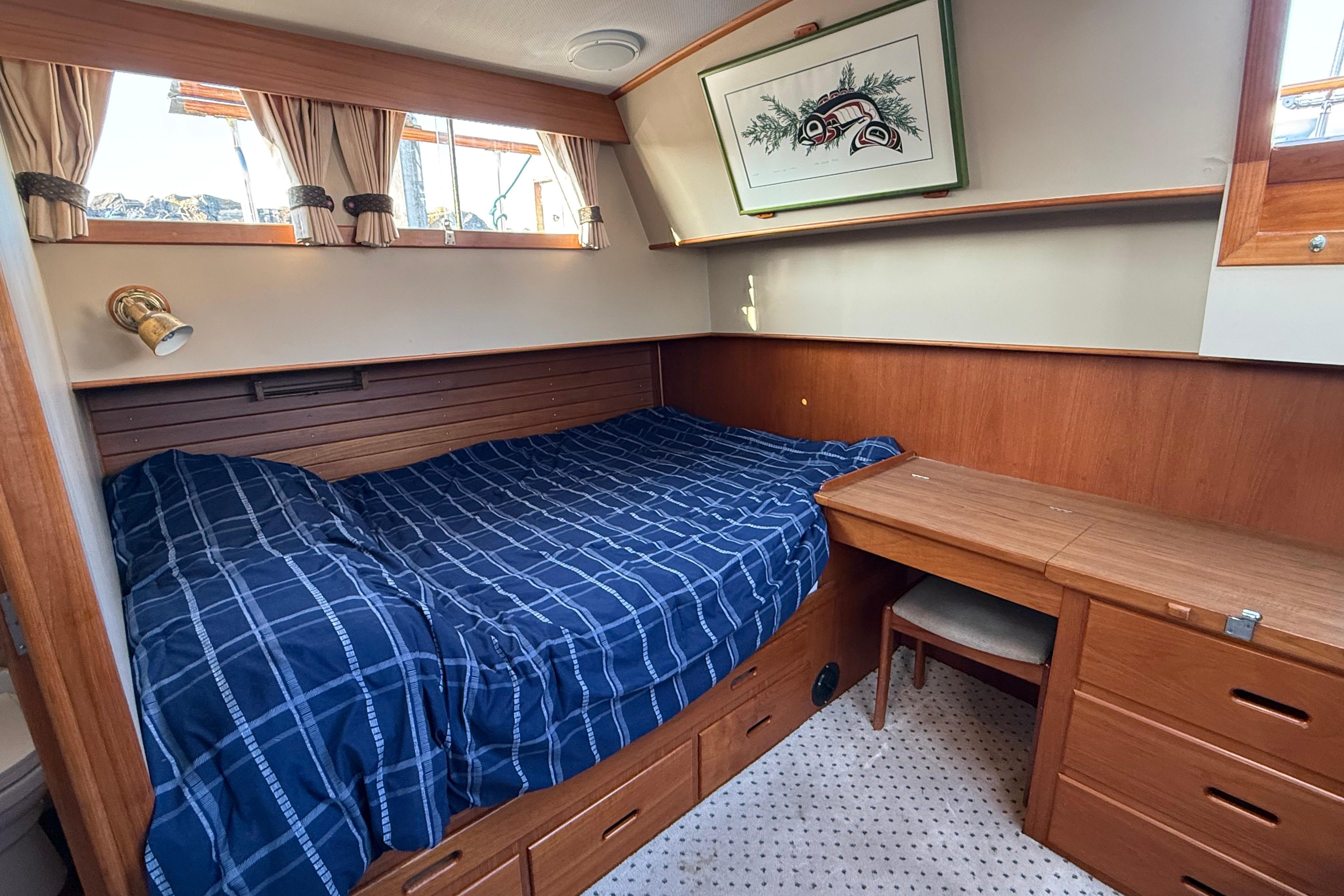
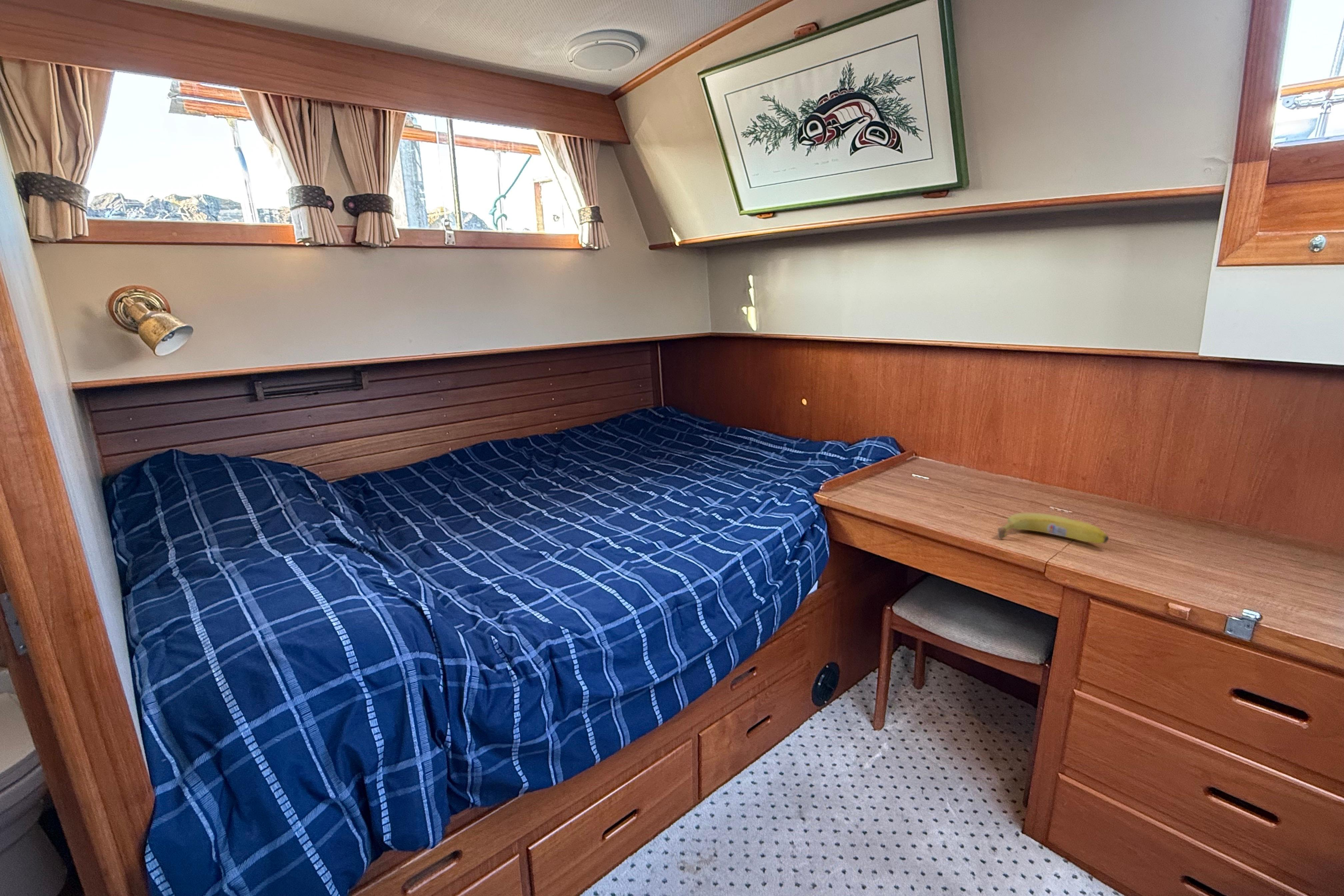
+ fruit [997,512,1109,544]
